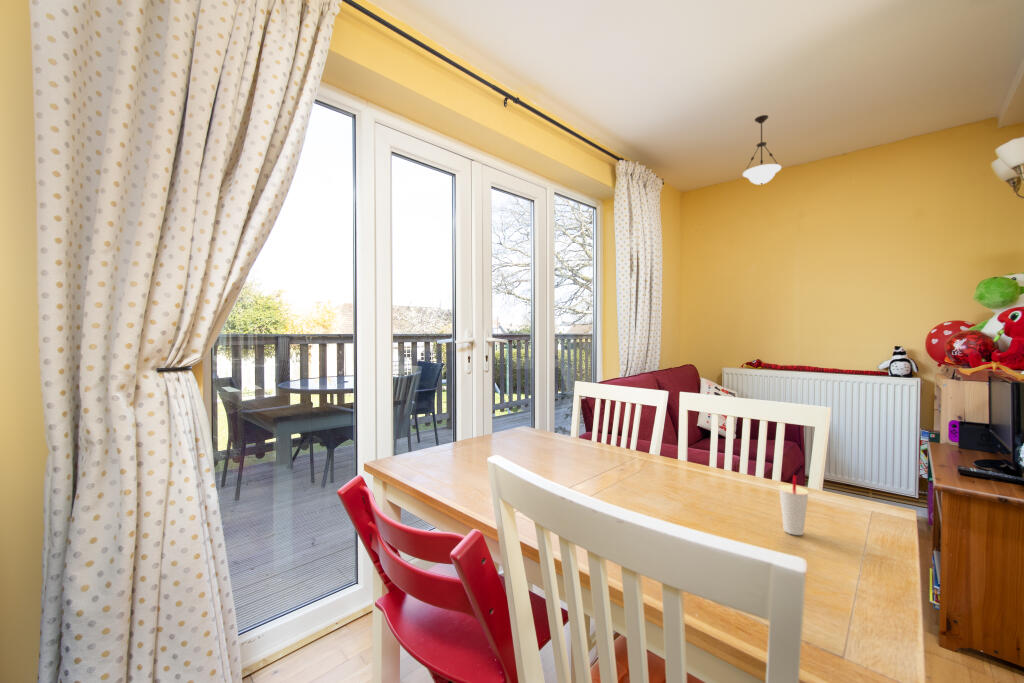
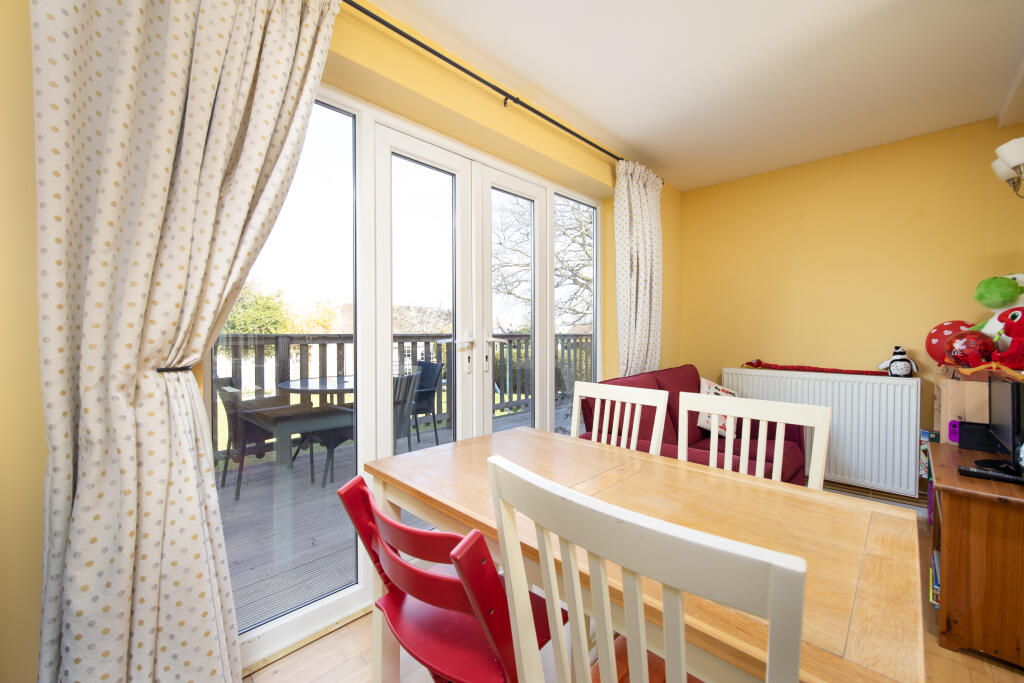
- pendant light [742,114,782,186]
- cup [777,474,810,536]
